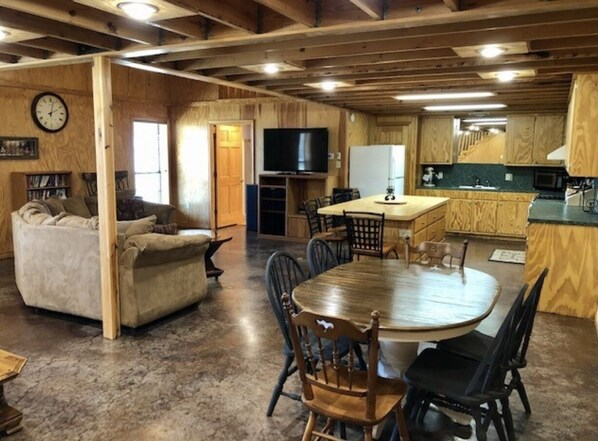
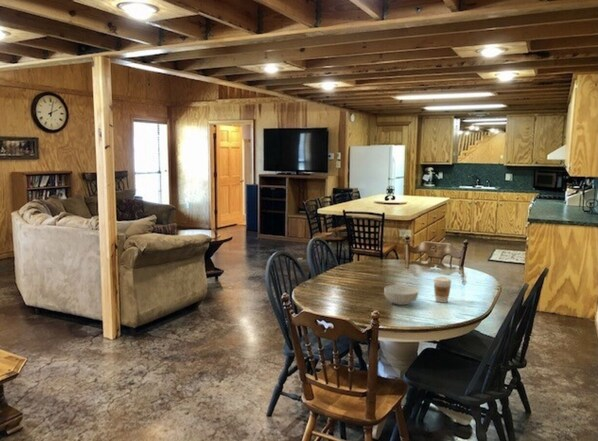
+ cereal bowl [383,284,419,306]
+ coffee cup [433,276,452,303]
